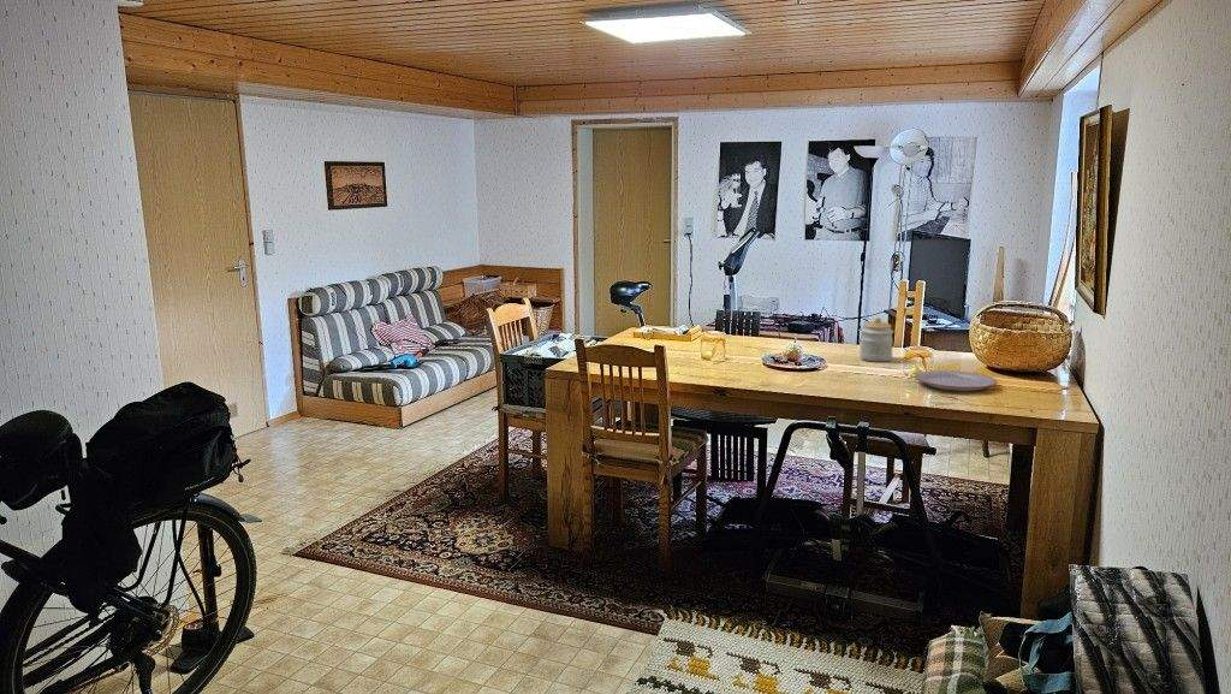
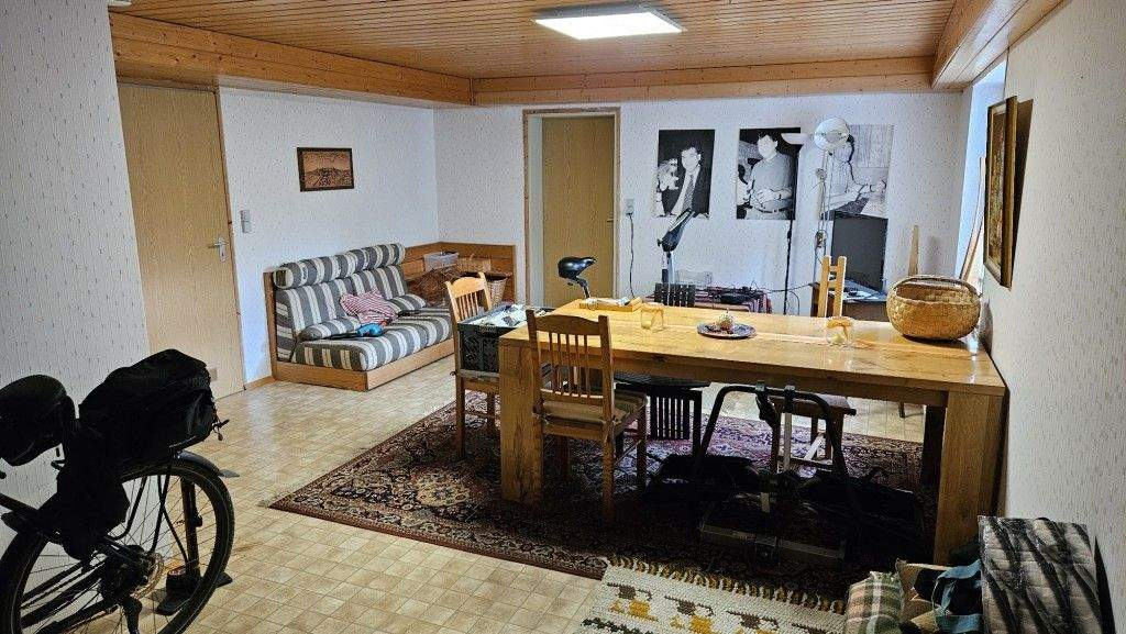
- plate [914,369,998,392]
- jar [858,316,894,362]
